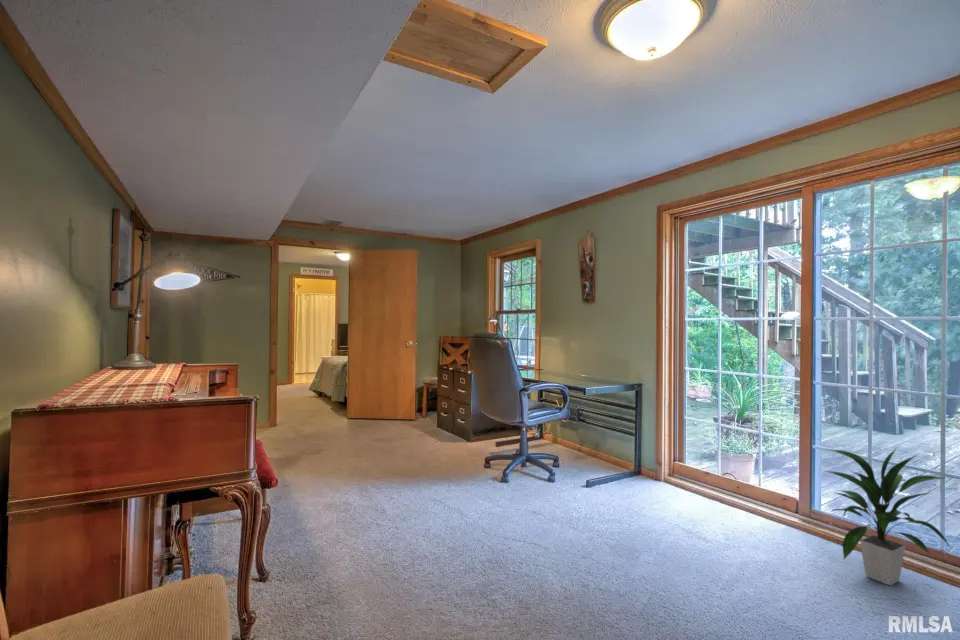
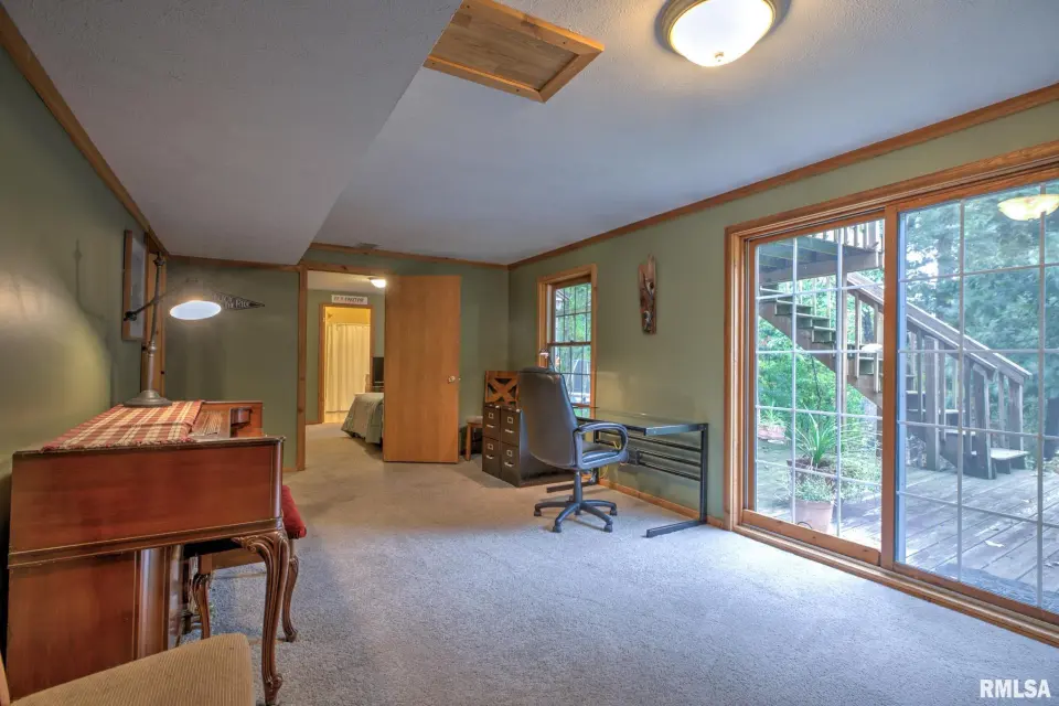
- indoor plant [821,445,953,586]
